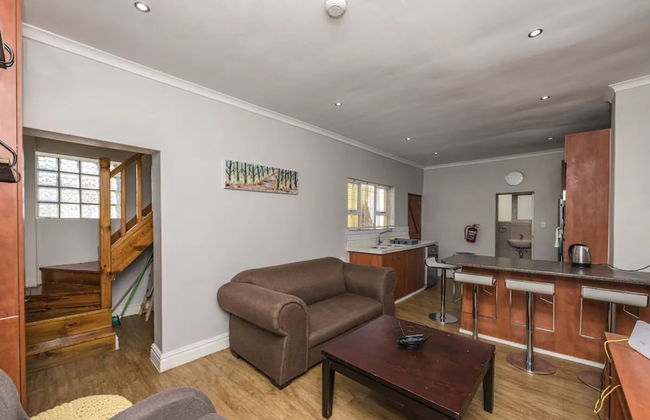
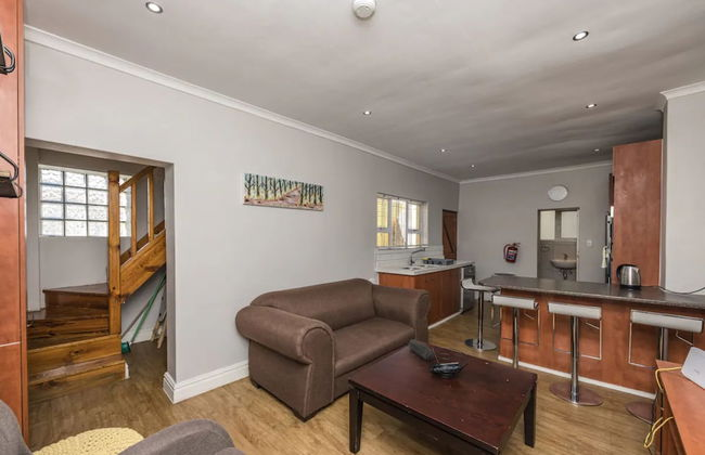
+ speaker [407,338,435,362]
